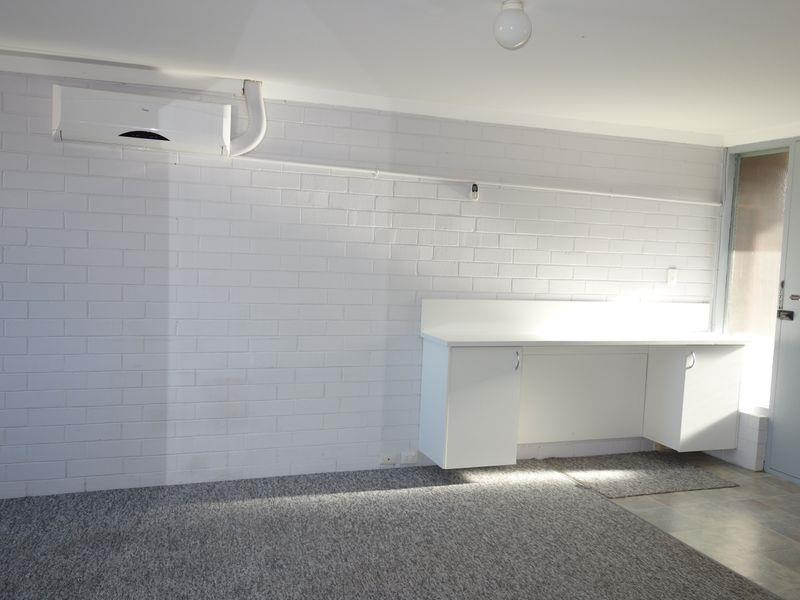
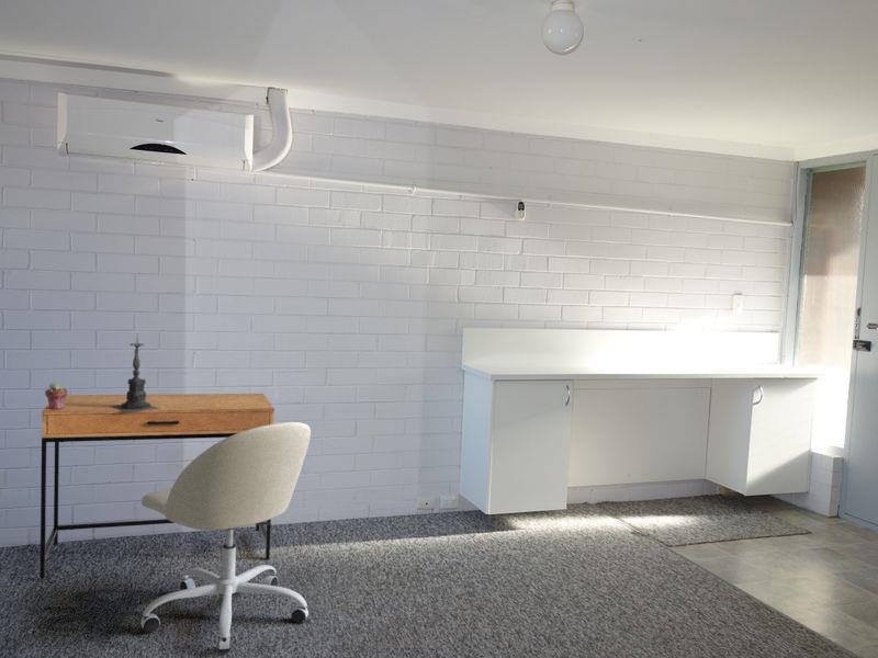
+ office chair [139,421,312,654]
+ candle holder [111,332,160,411]
+ desk [40,393,275,580]
+ potted succulent [44,382,68,409]
